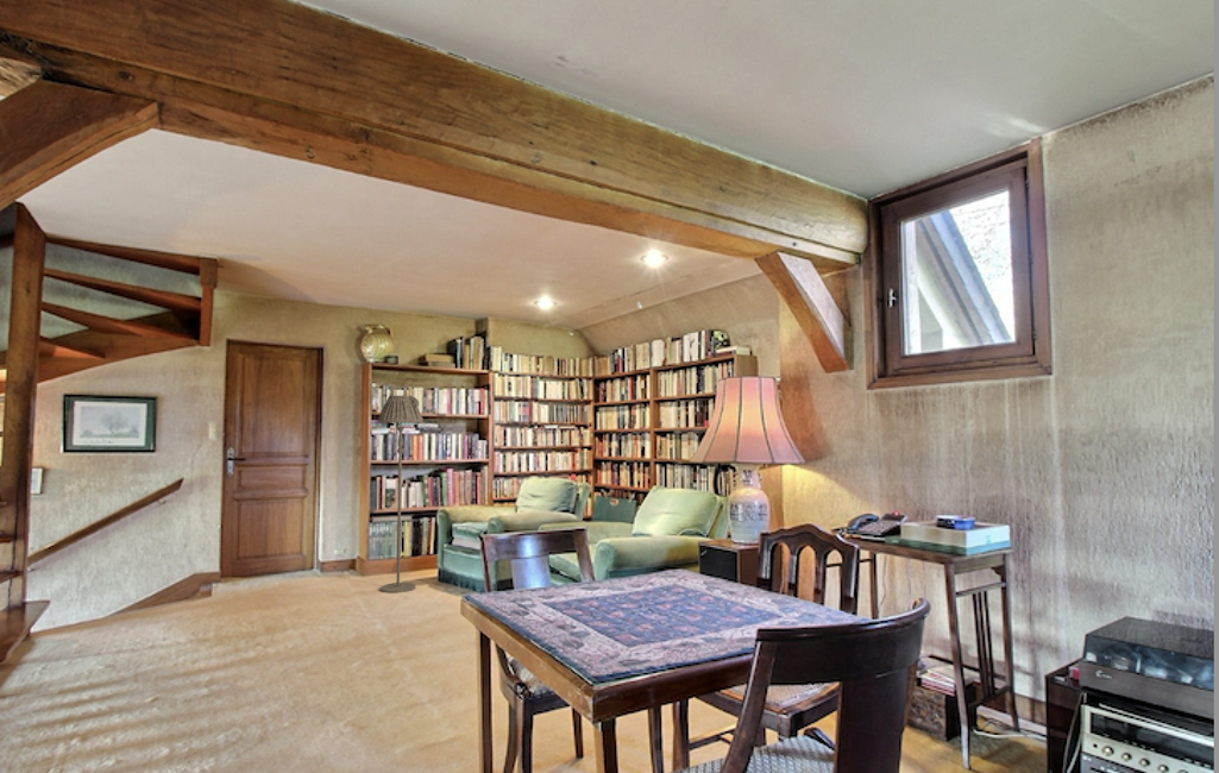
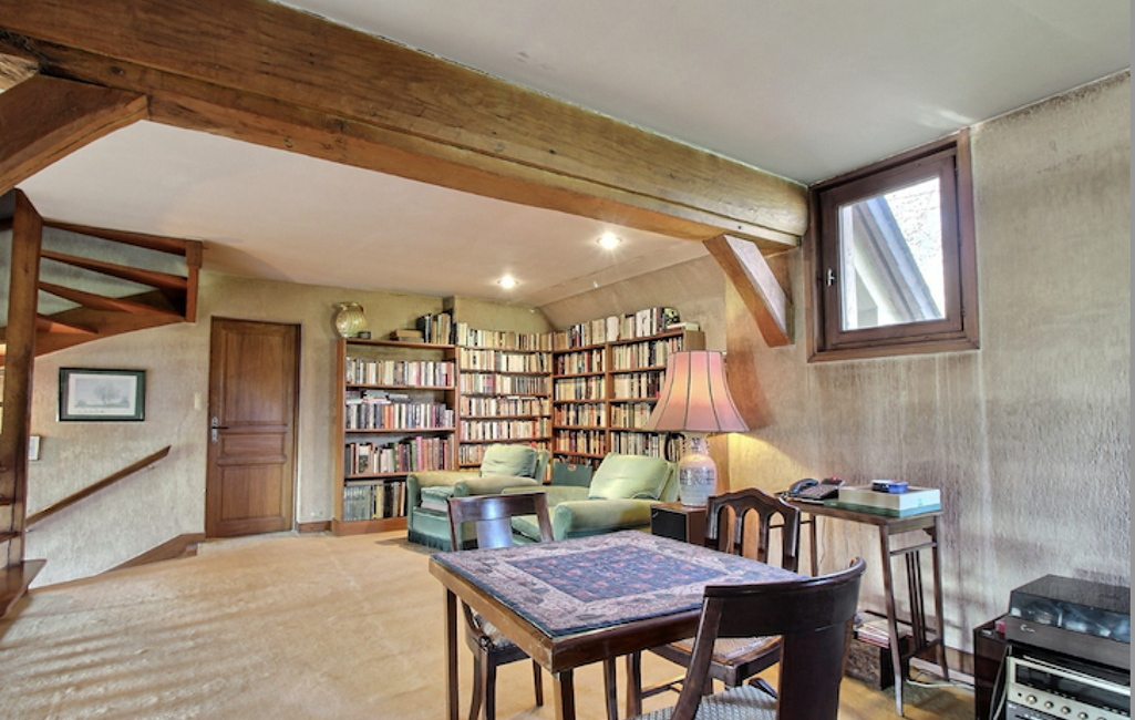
- floor lamp [377,394,425,595]
